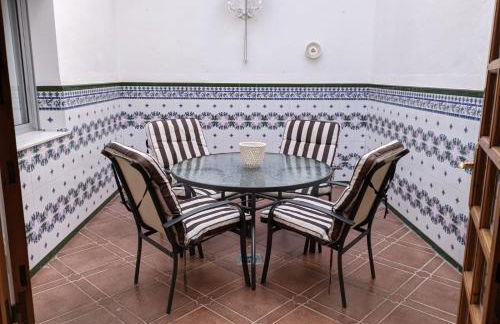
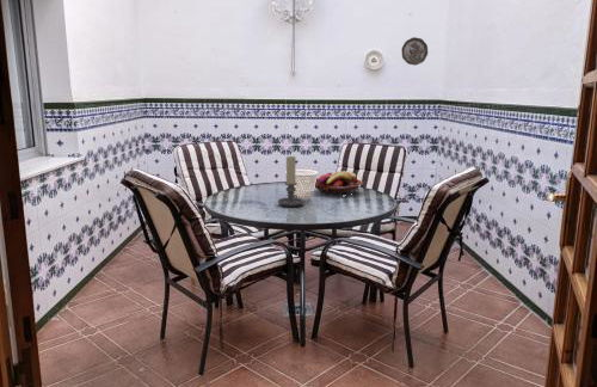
+ decorative plate [400,36,429,67]
+ fruit basket [314,170,365,196]
+ candle holder [277,155,306,208]
